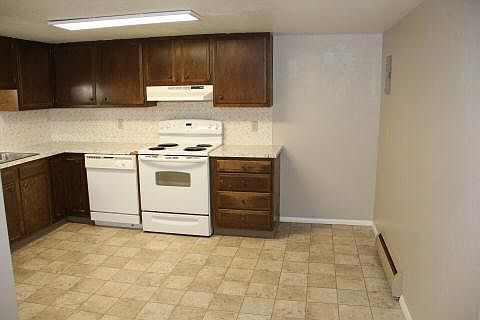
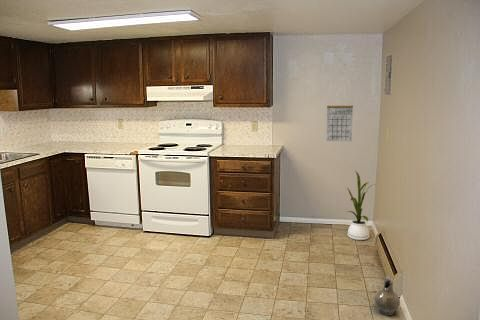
+ calendar [325,97,354,142]
+ house plant [346,170,378,241]
+ ceramic jug [373,275,401,316]
